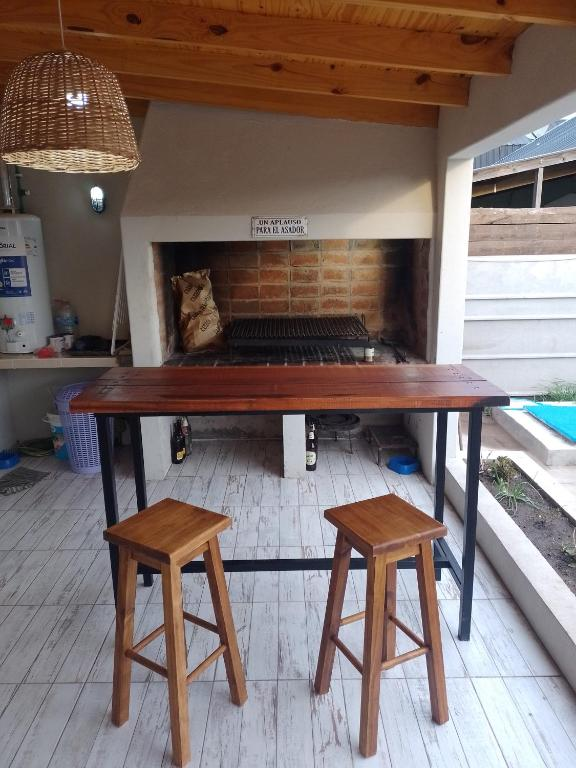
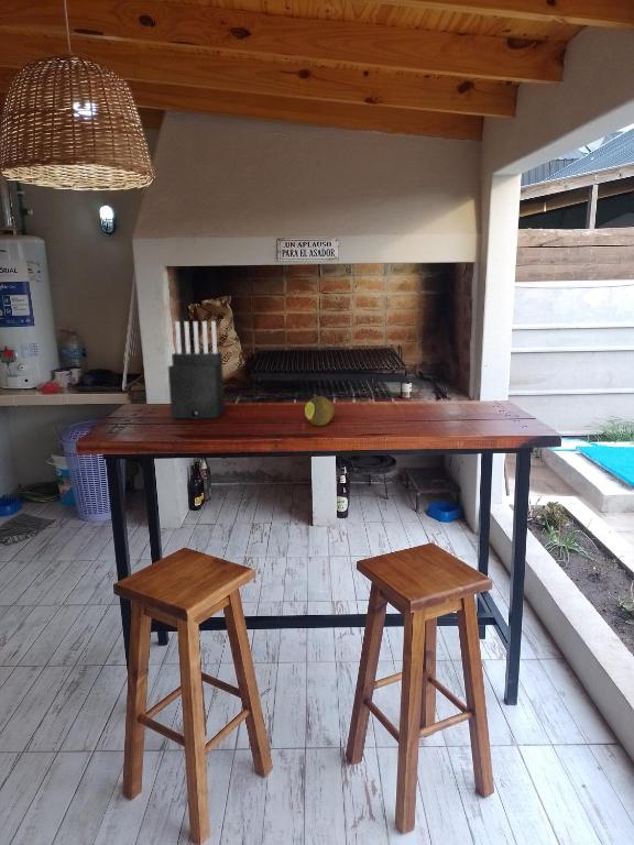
+ fruit [304,395,335,427]
+ knife block [167,320,226,419]
